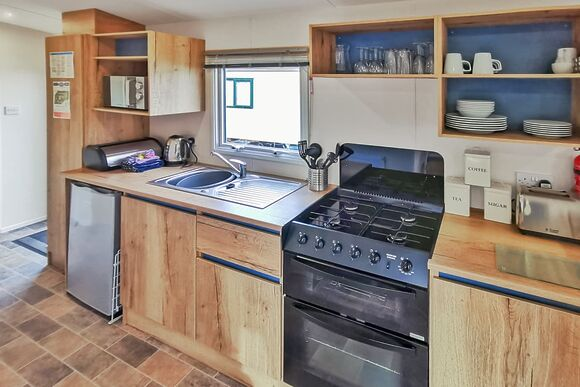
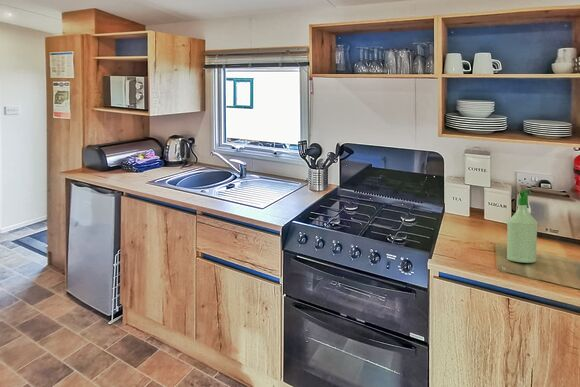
+ spray bottle [506,189,539,264]
